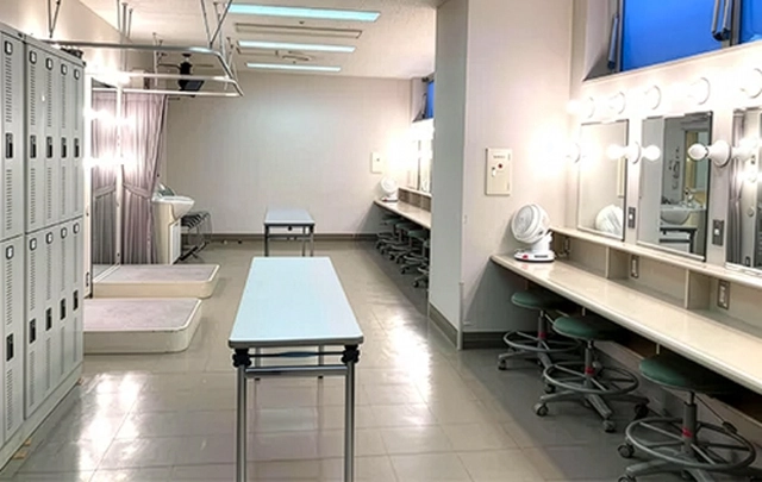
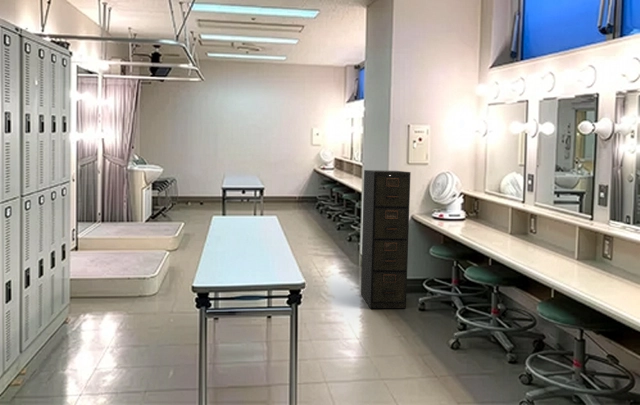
+ filing cabinet [360,169,412,309]
